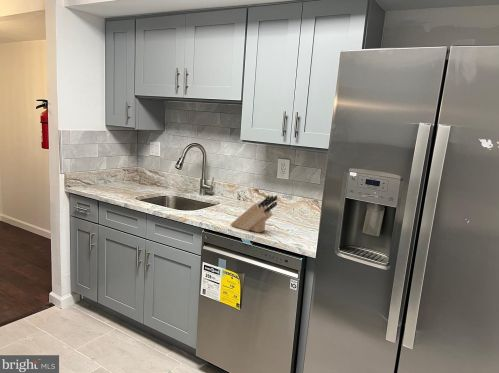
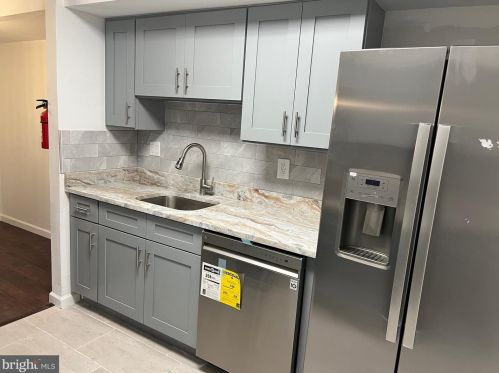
- knife block [230,194,278,234]
